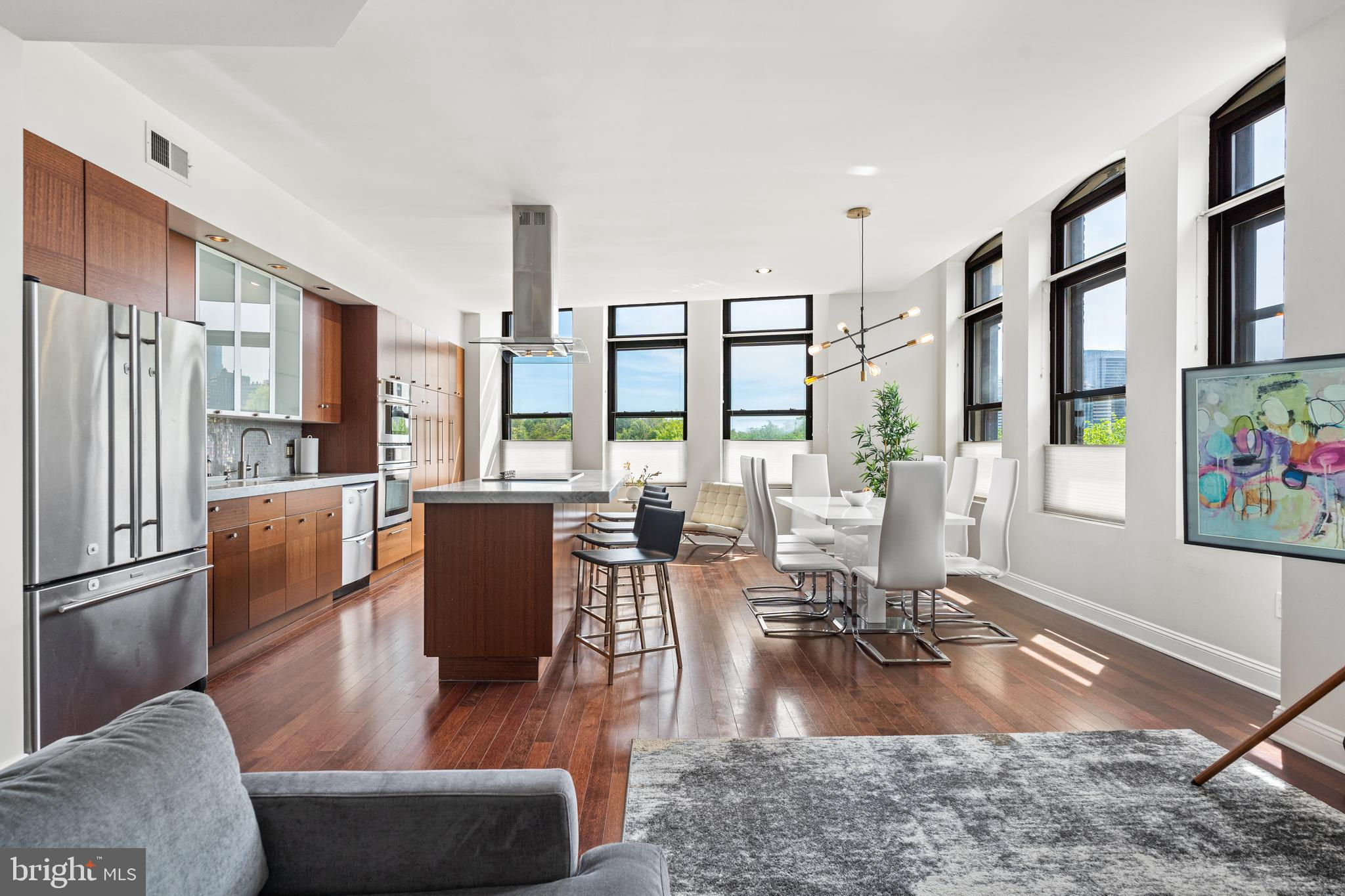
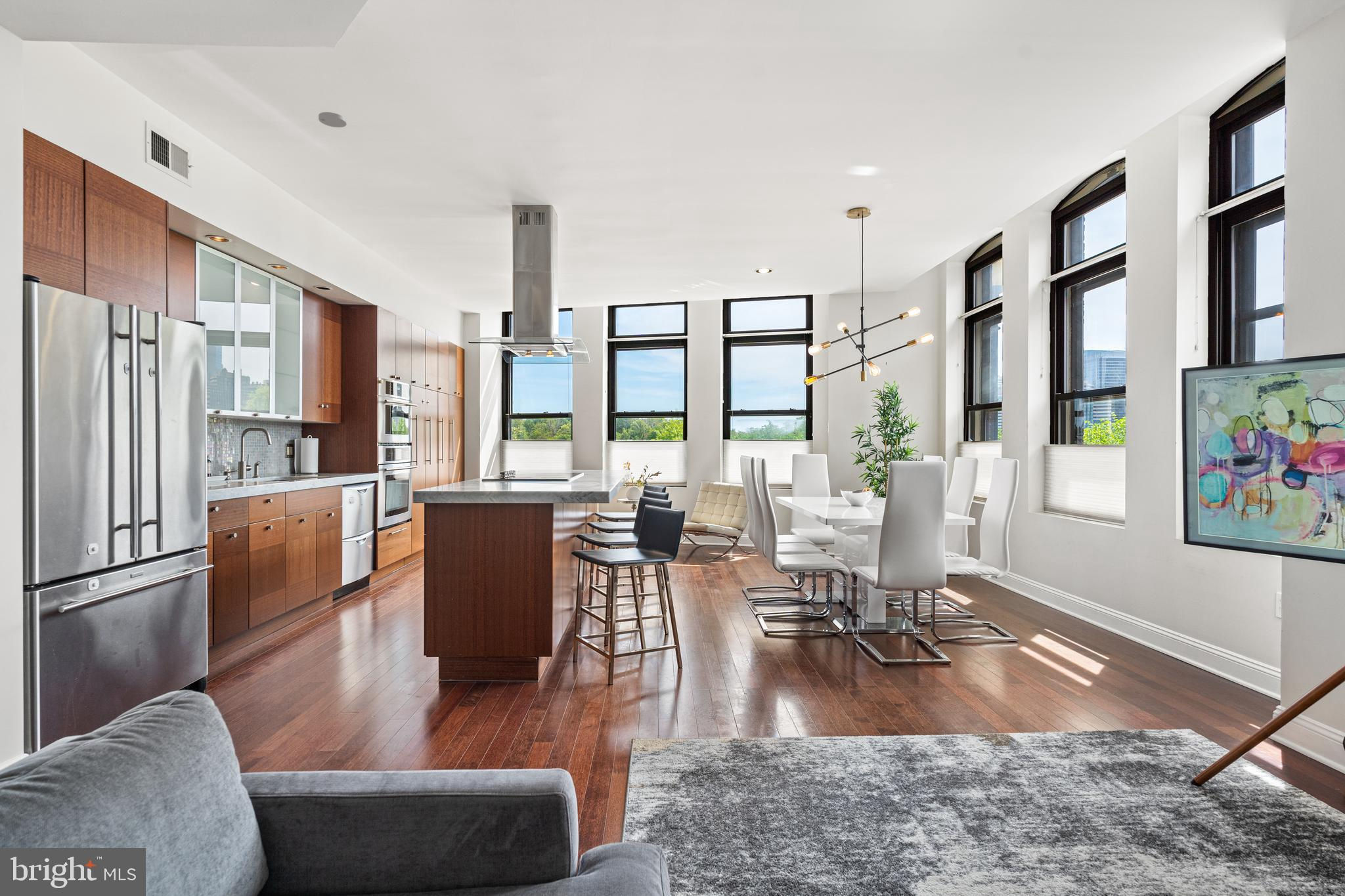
+ smoke detector [318,112,347,128]
